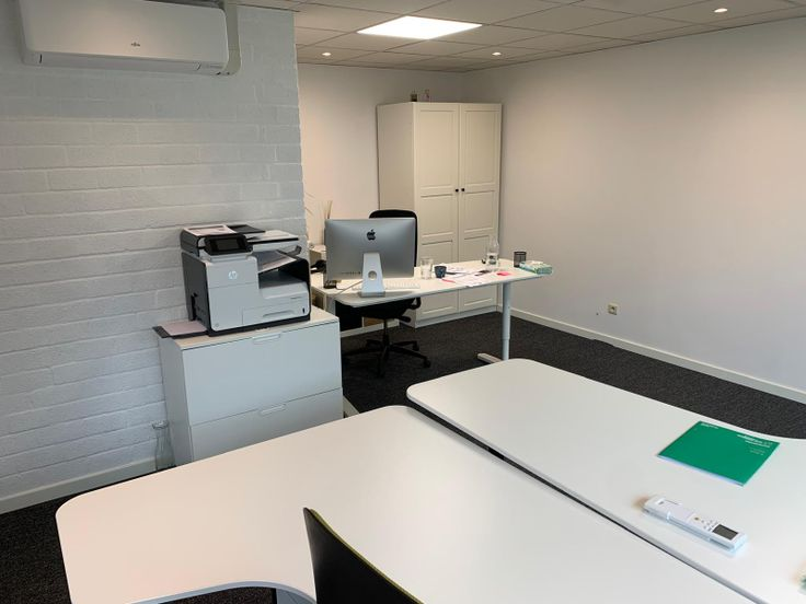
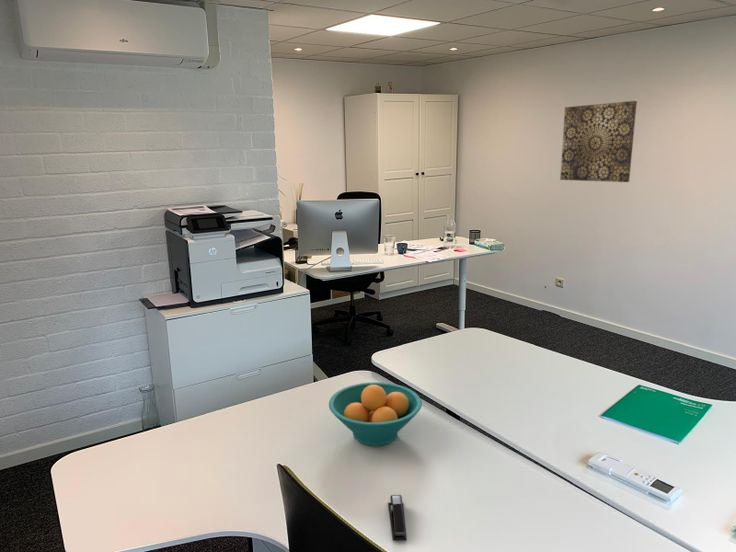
+ stapler [387,494,408,542]
+ fruit bowl [328,381,423,447]
+ wall art [559,100,638,183]
